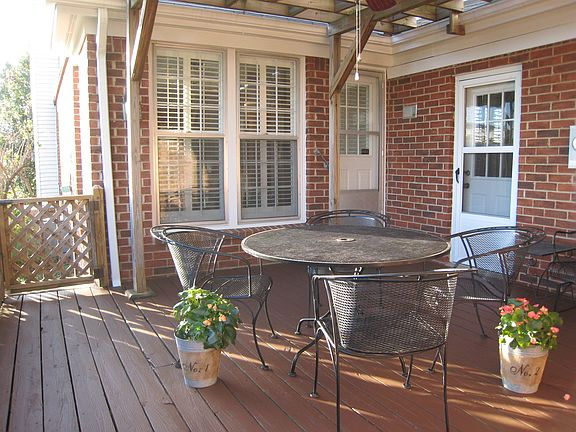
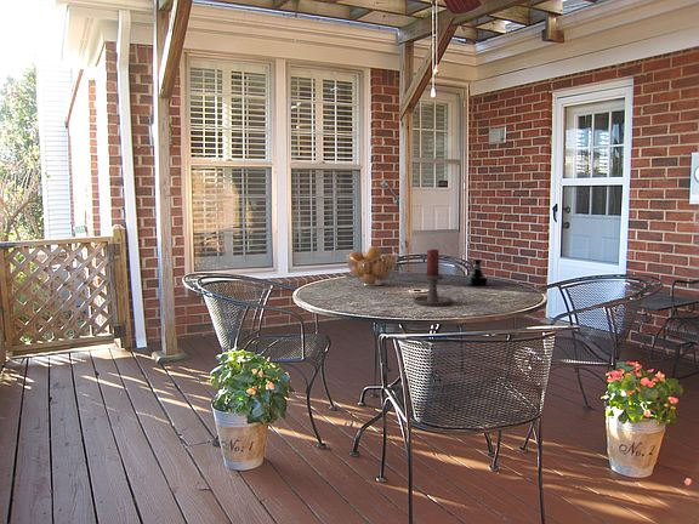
+ fruit basket [345,245,398,287]
+ tequila bottle [466,257,489,287]
+ candle holder [413,247,466,307]
